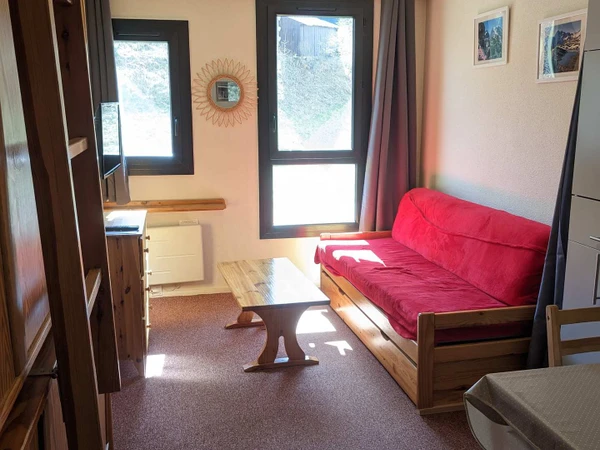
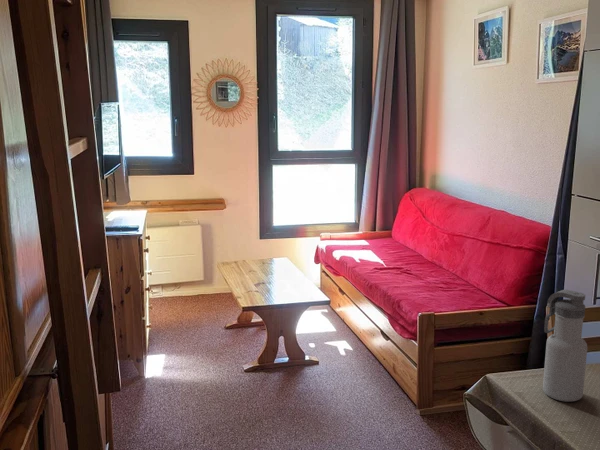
+ water bottle [542,289,588,403]
